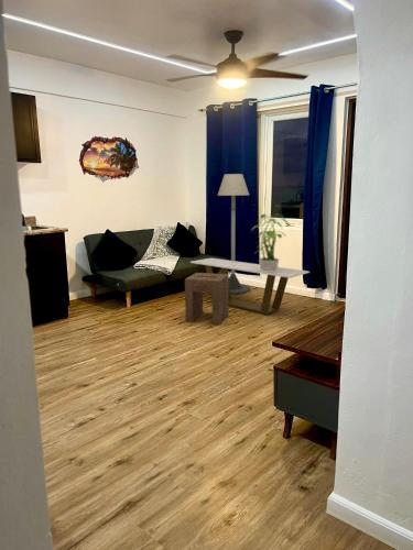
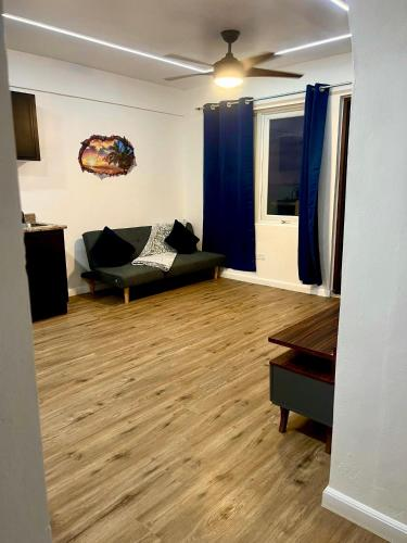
- potted plant [250,213,292,272]
- coffee table [189,257,311,316]
- stool [184,272,229,326]
- floor lamp [217,173,251,295]
